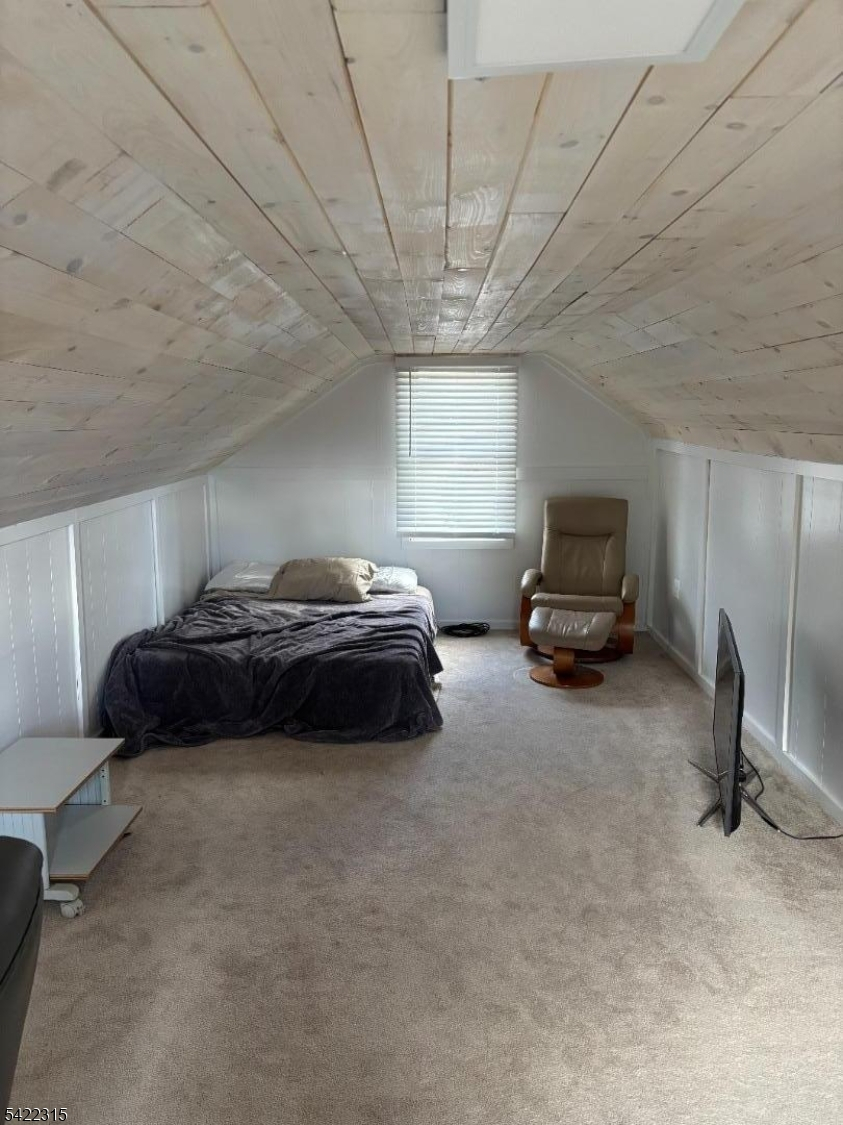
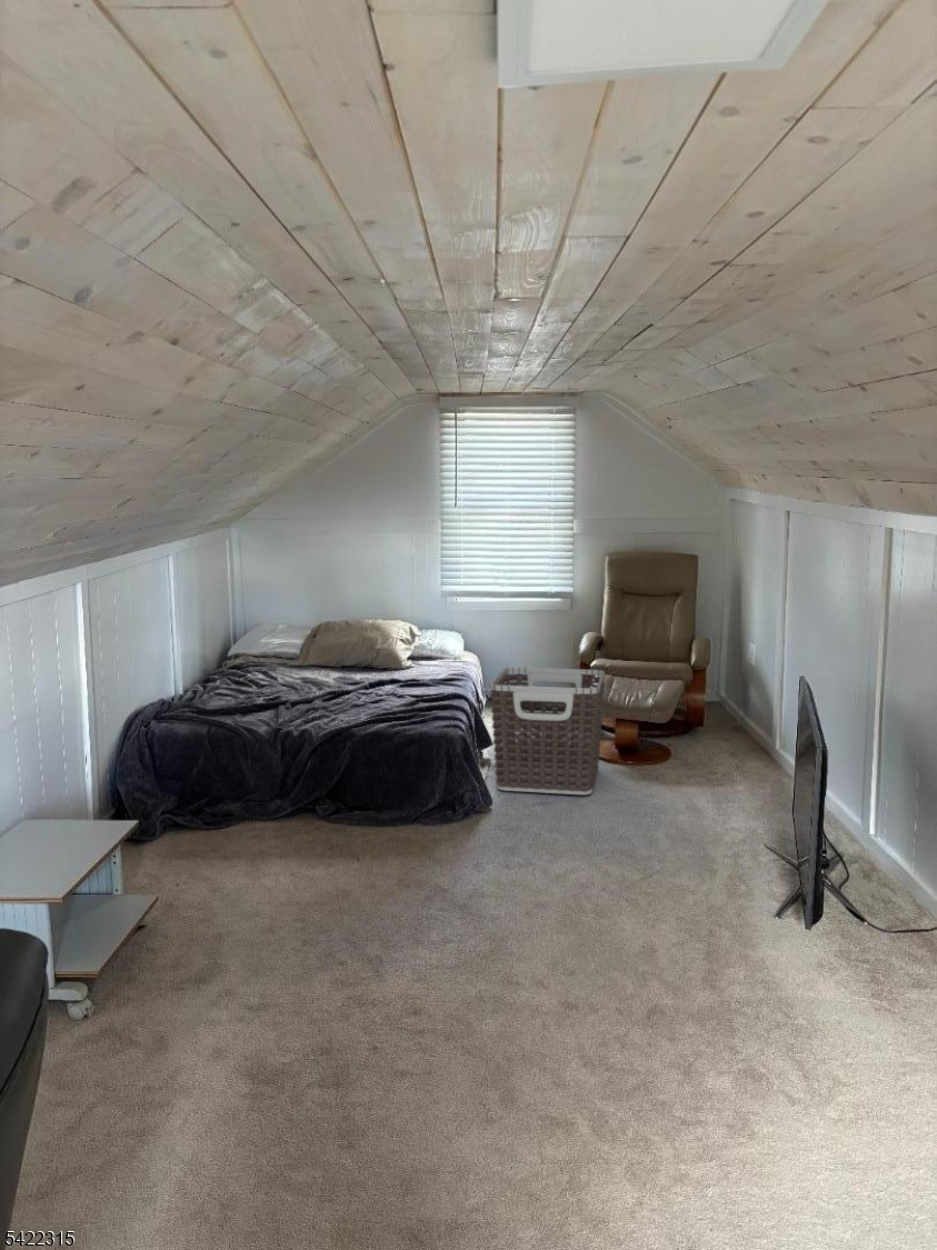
+ clothes hamper [489,666,606,796]
